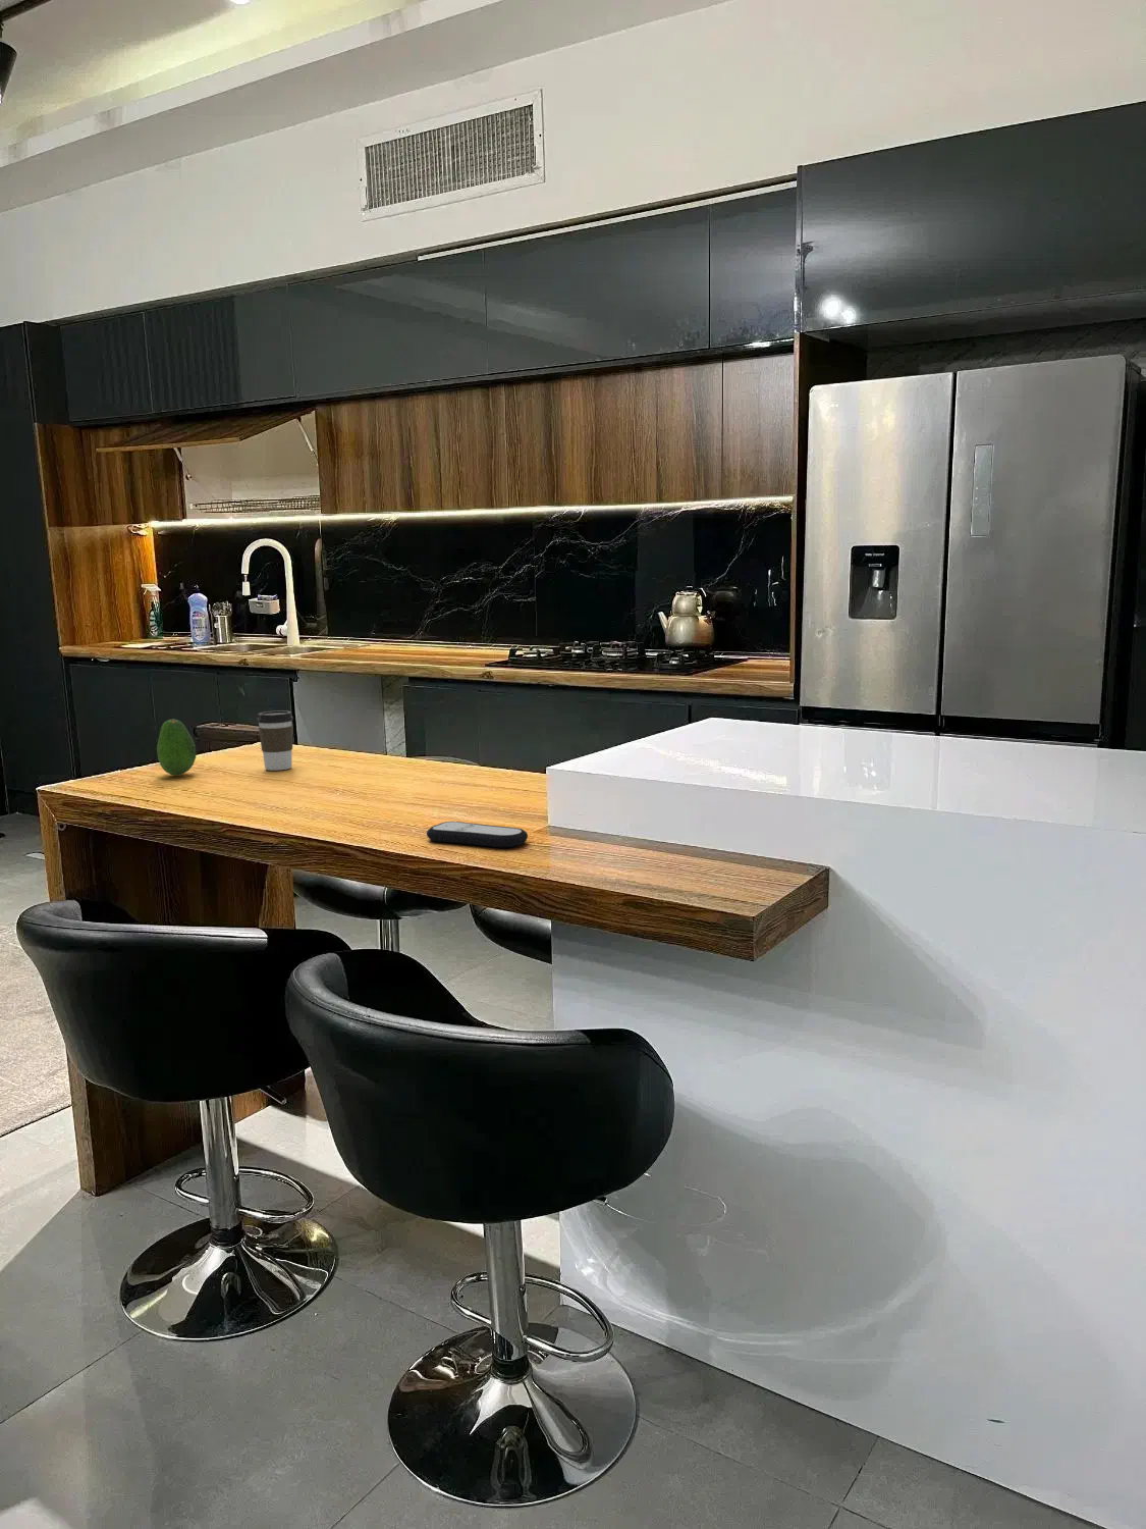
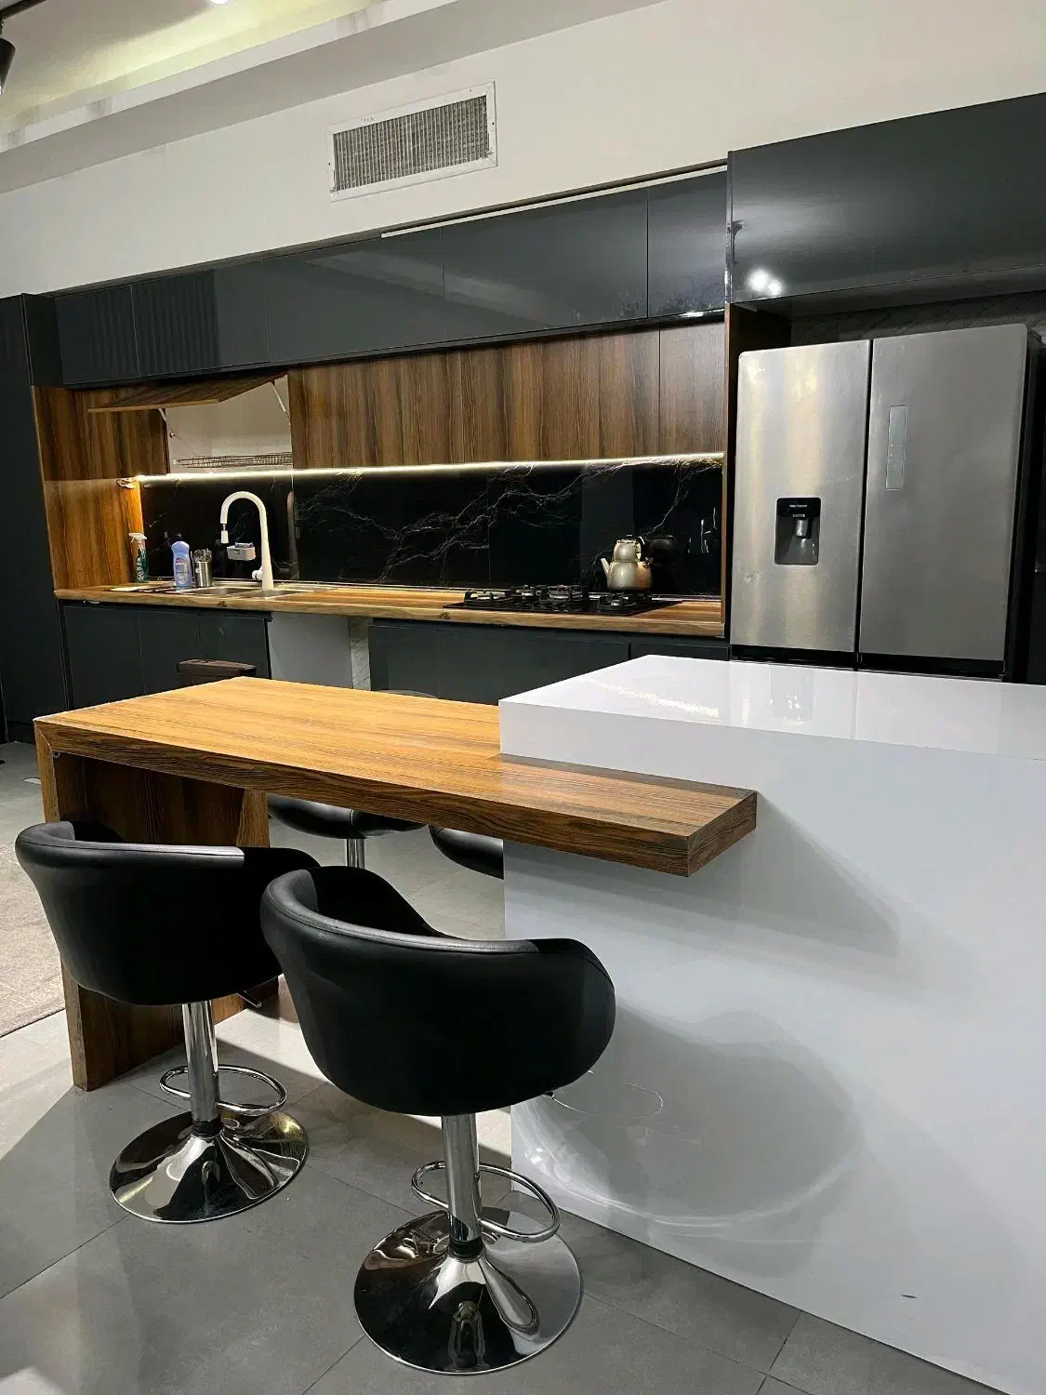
- fruit [155,718,196,777]
- coffee cup [255,709,295,772]
- remote control [426,821,528,848]
